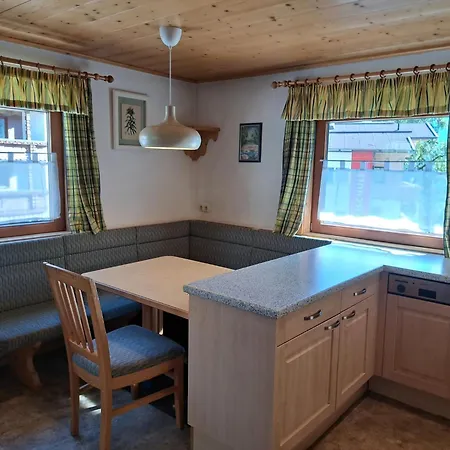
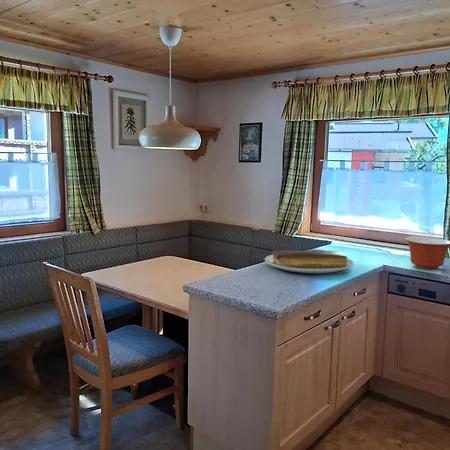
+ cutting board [264,249,355,274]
+ mixing bowl [405,236,450,270]
